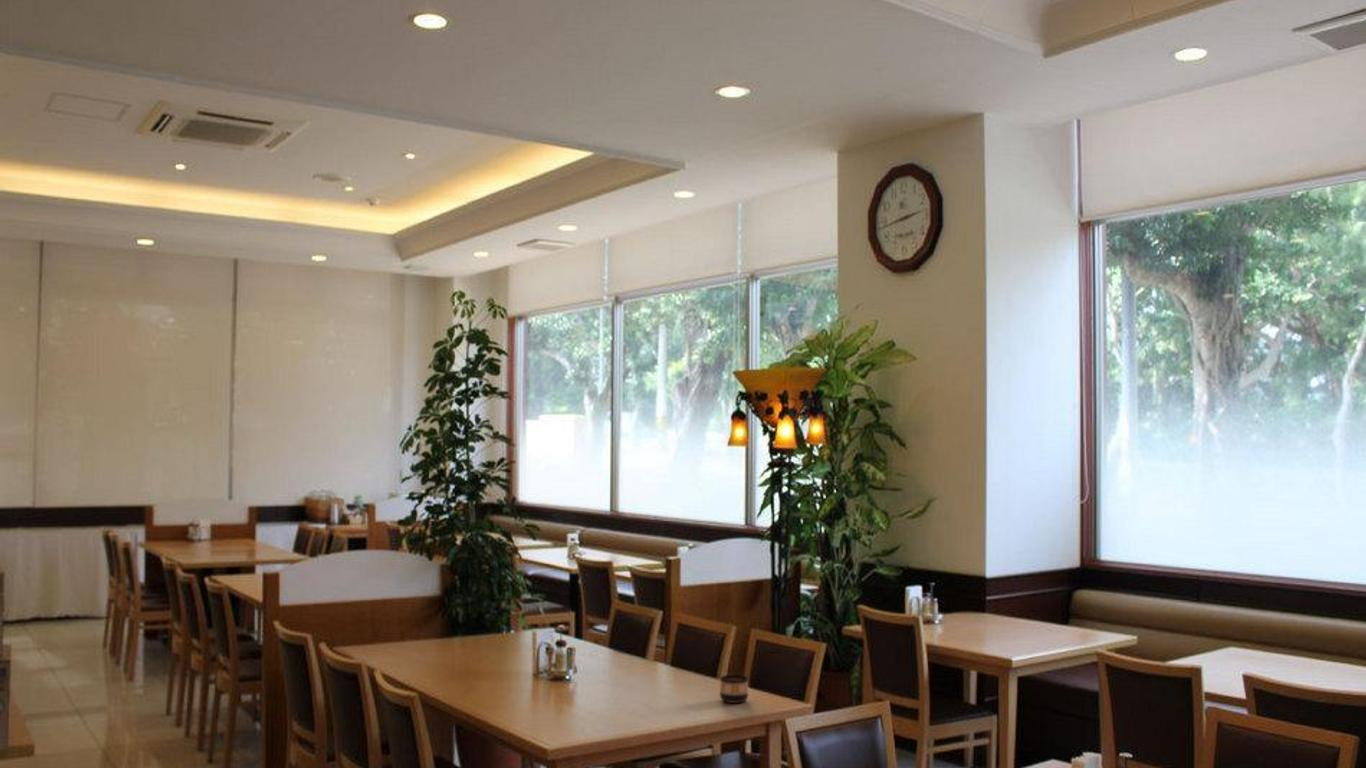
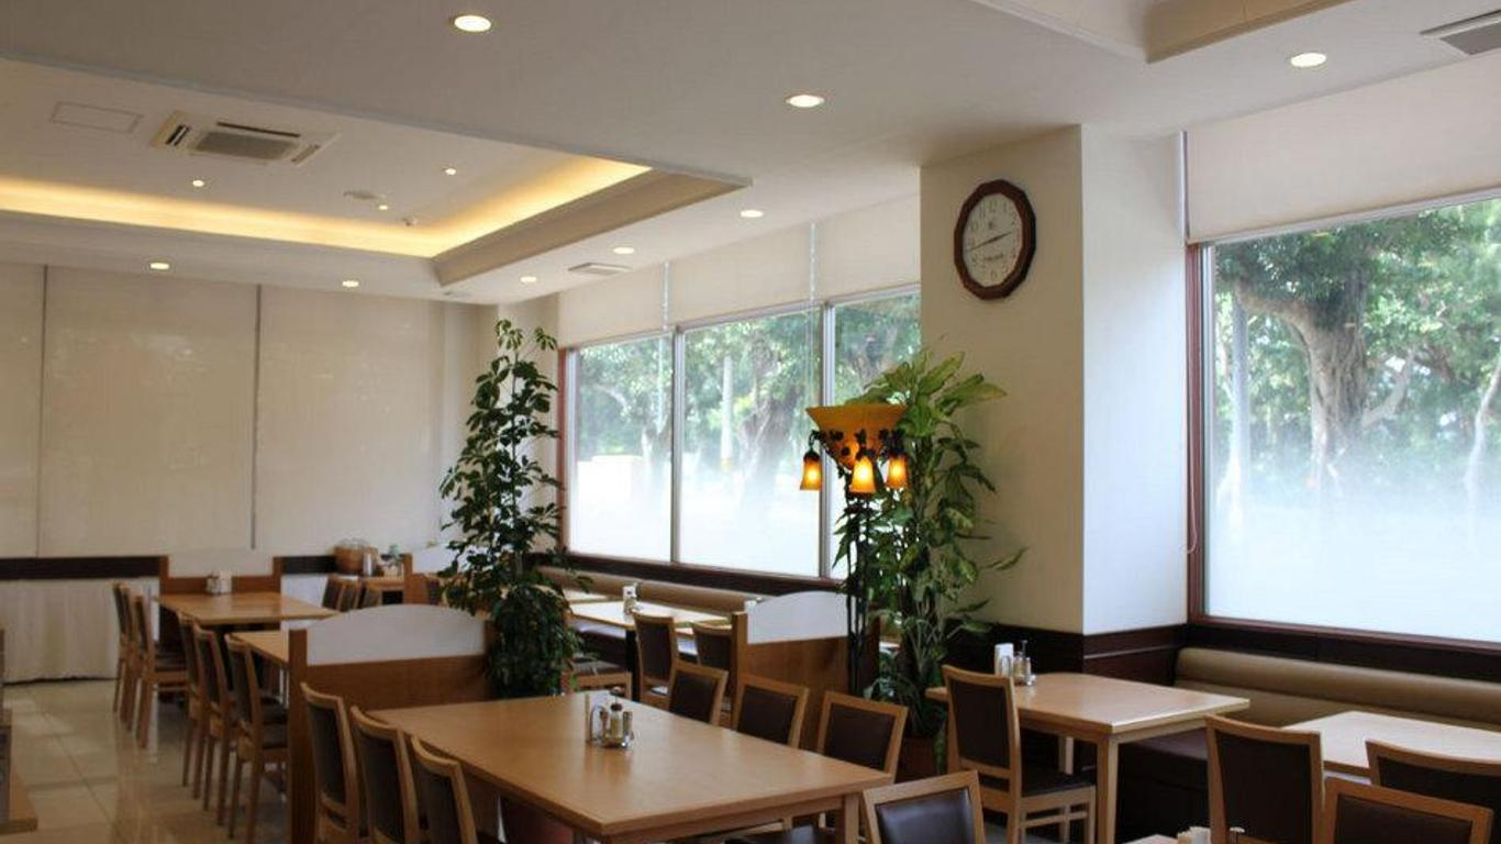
- cup [719,674,749,704]
